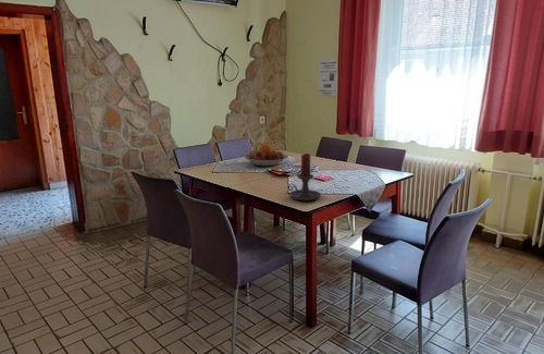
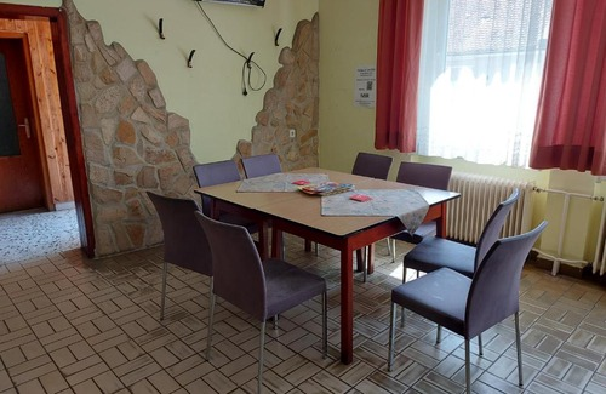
- candle holder [287,152,322,202]
- fruit bowl [243,143,289,167]
